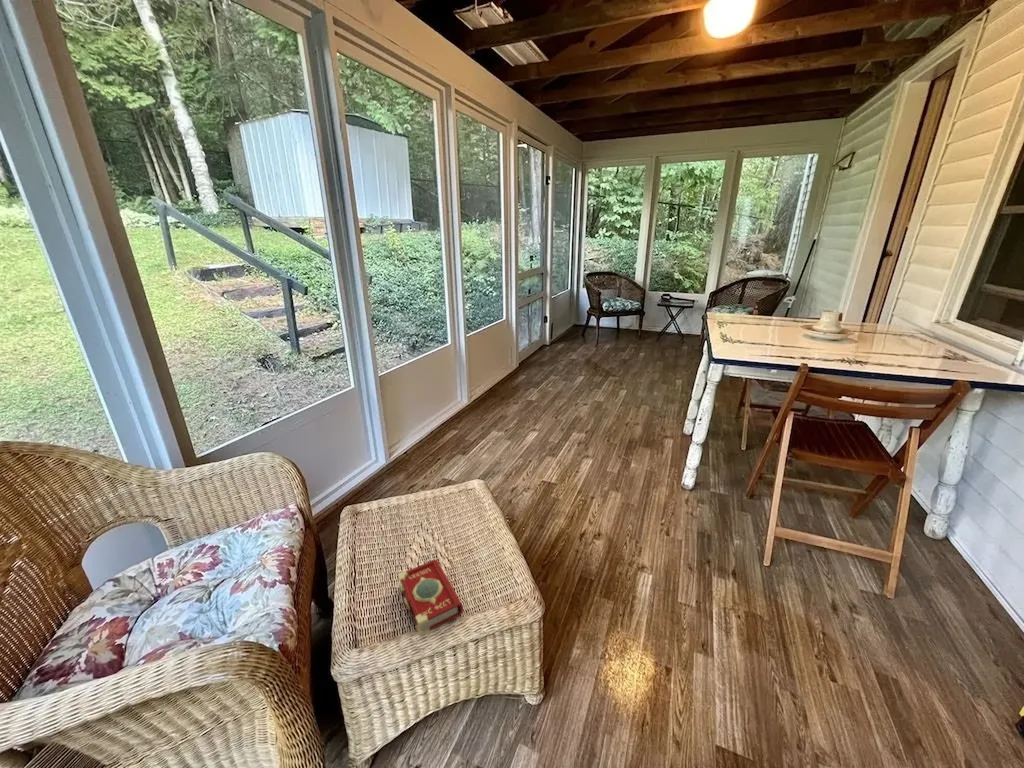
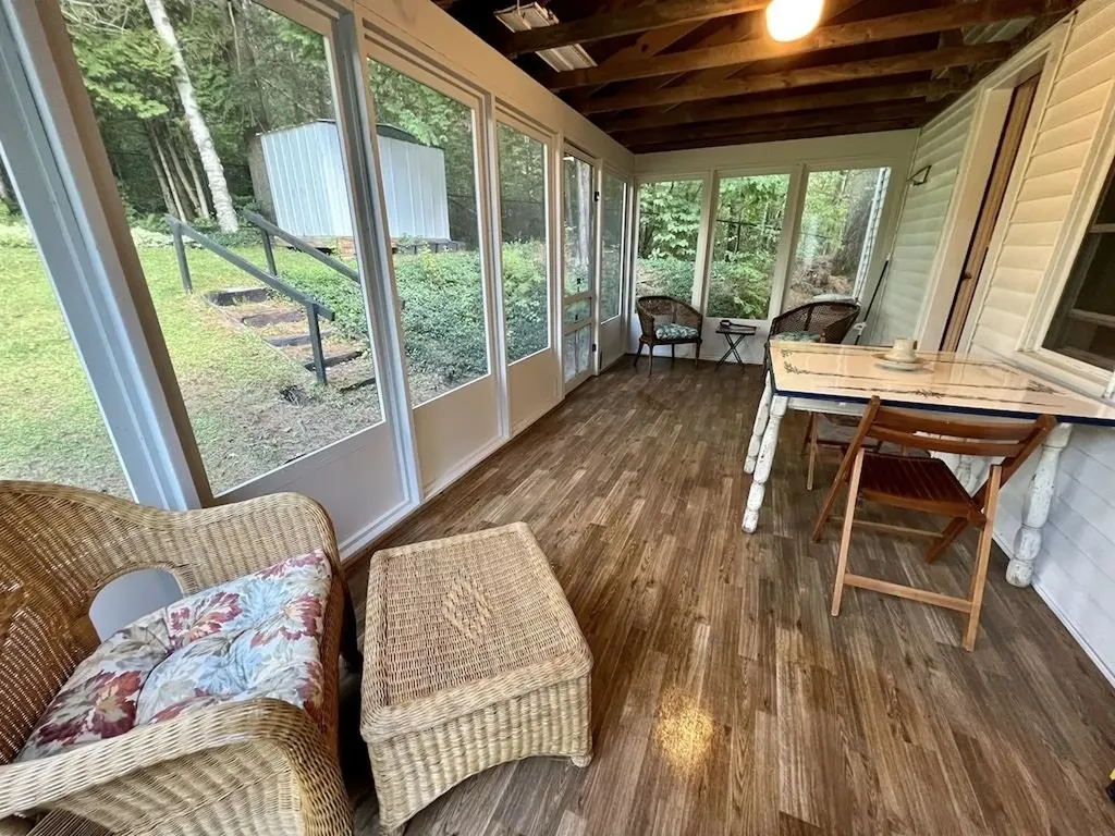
- book [397,559,464,637]
